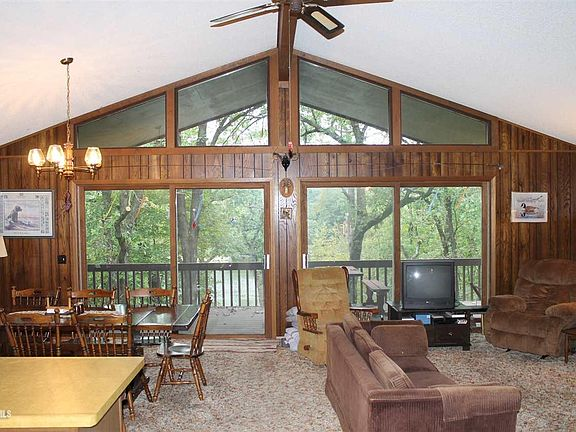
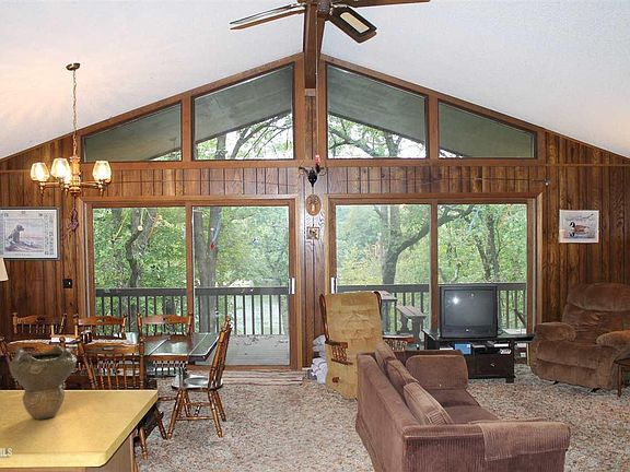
+ decorative bowl [8,345,78,421]
